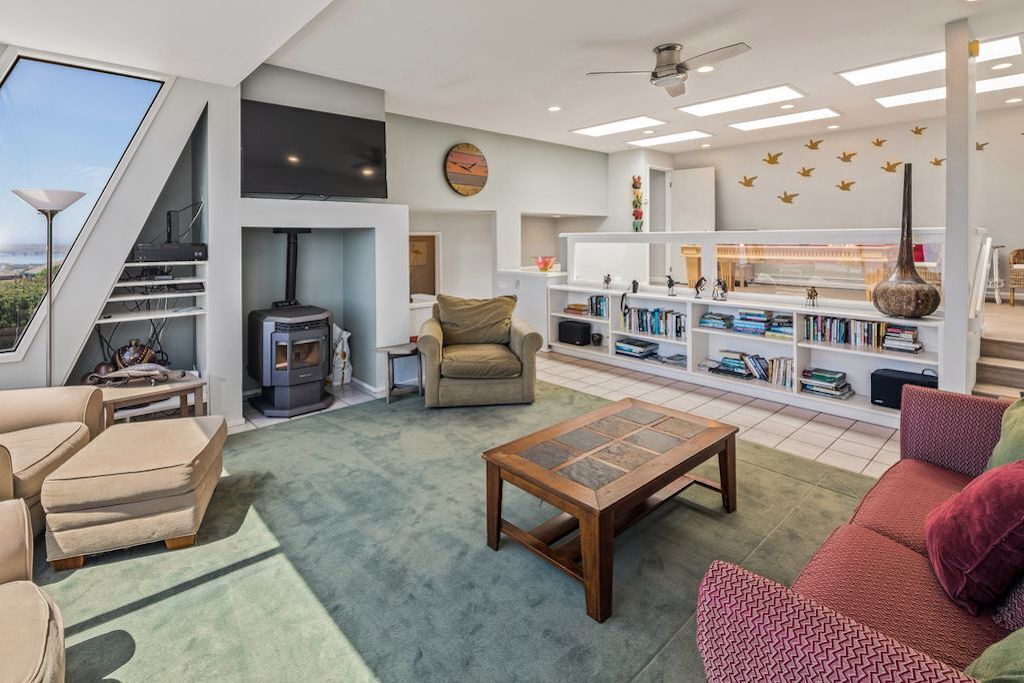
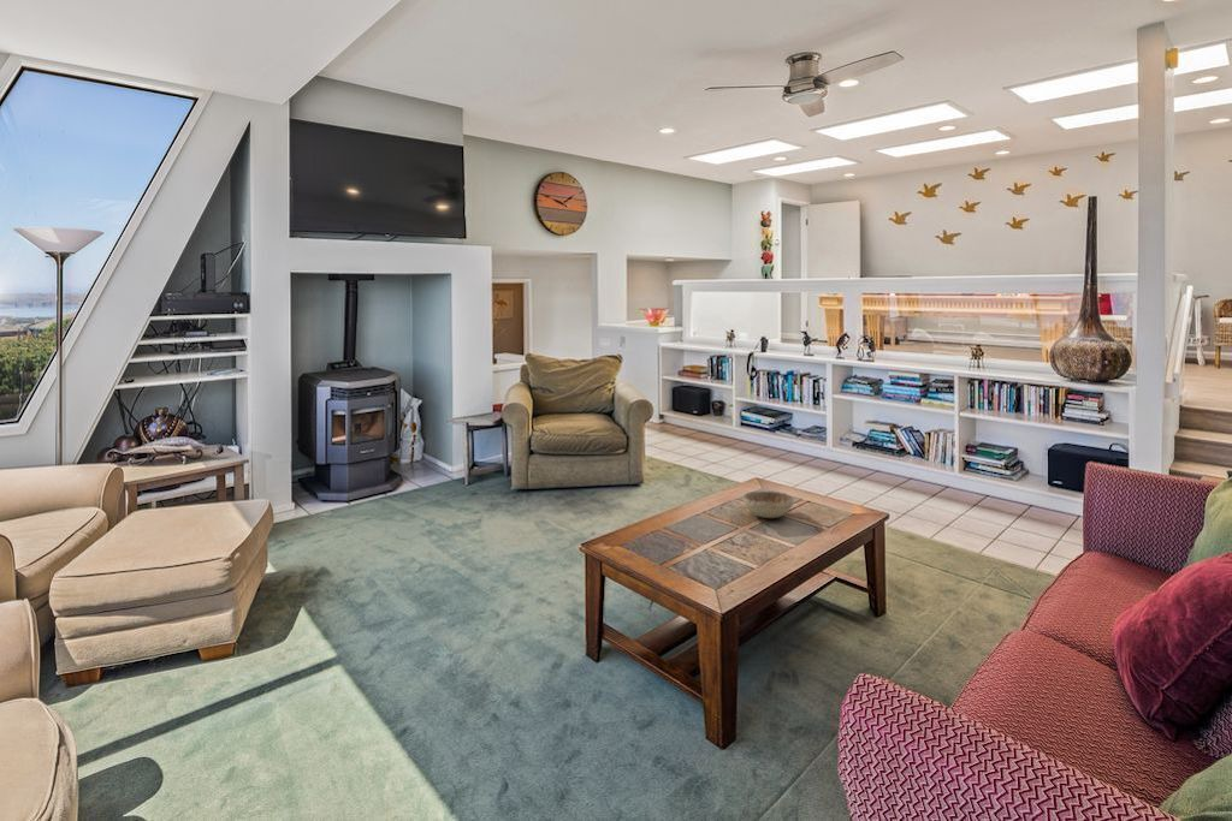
+ decorative bowl [741,489,795,519]
